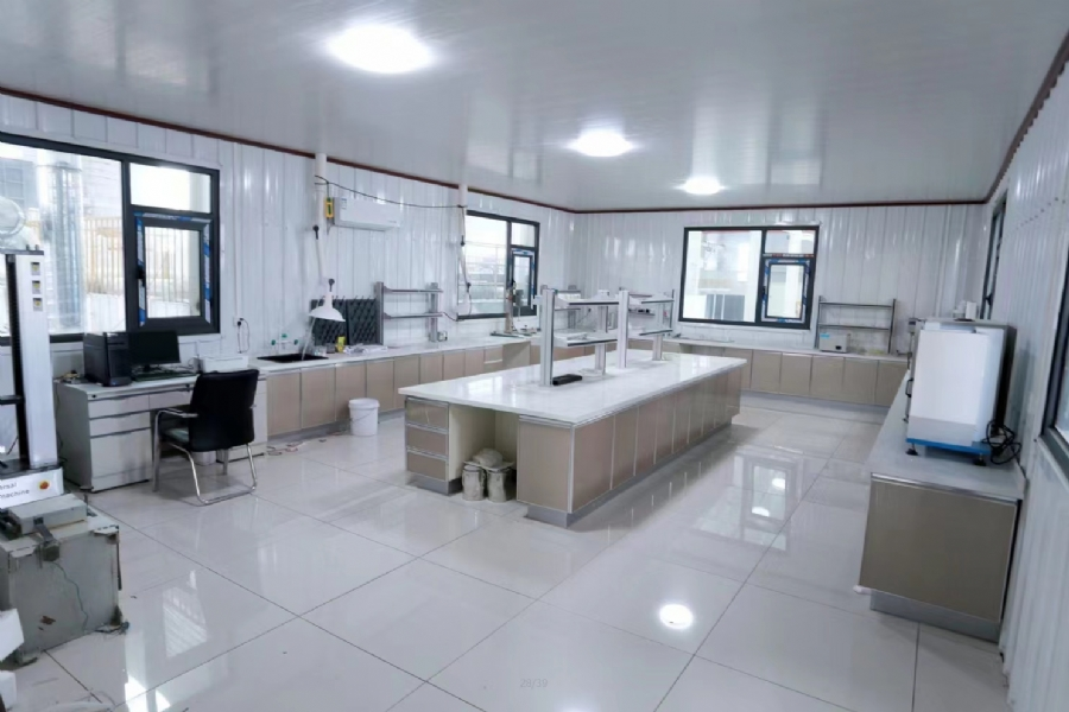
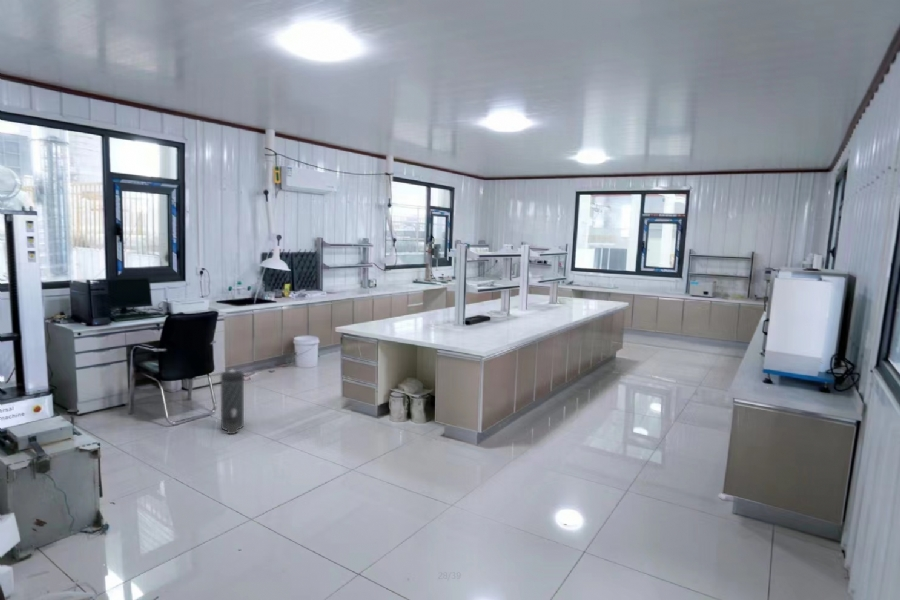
+ canister [220,369,245,435]
